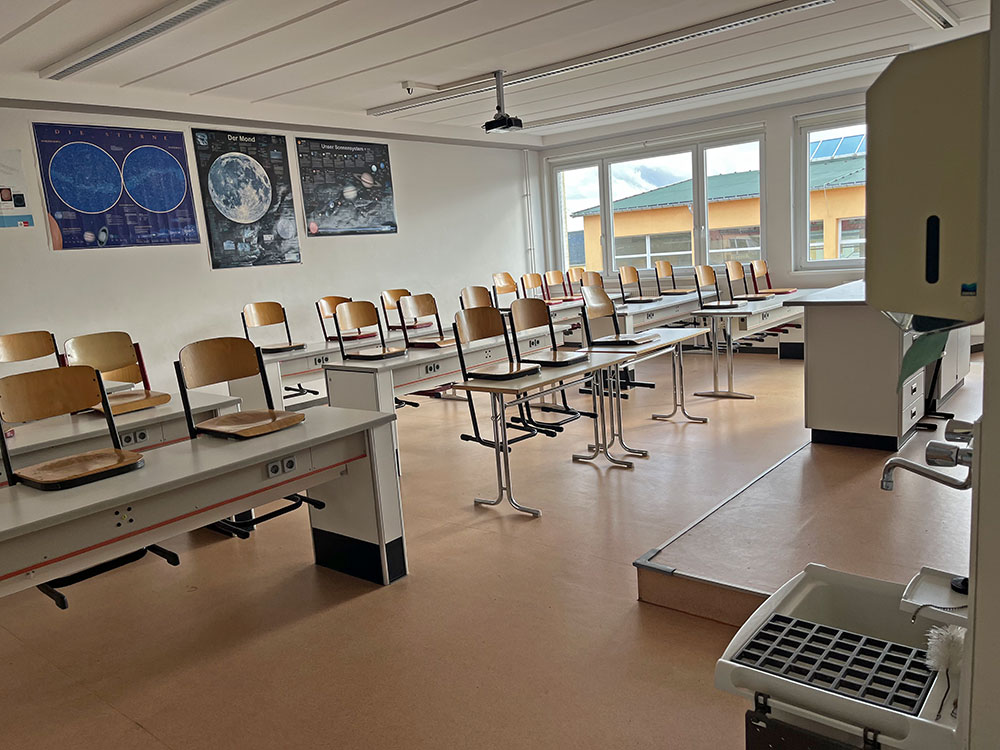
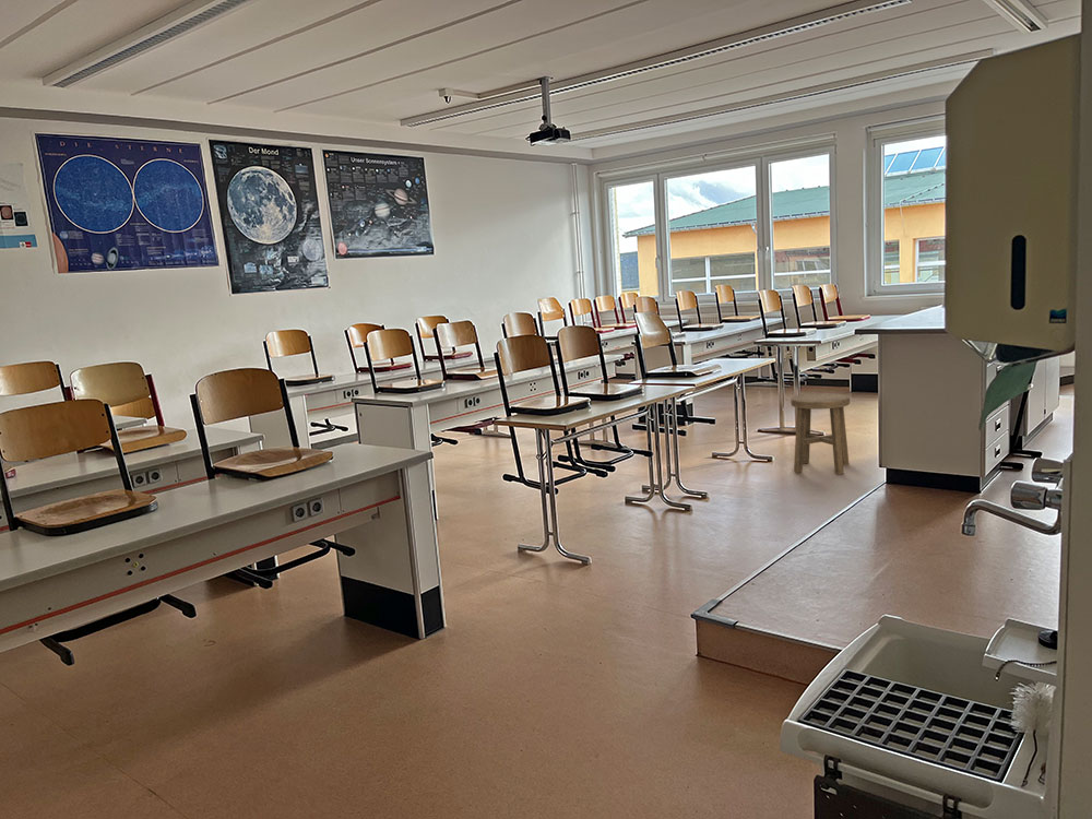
+ stool [790,392,851,475]
